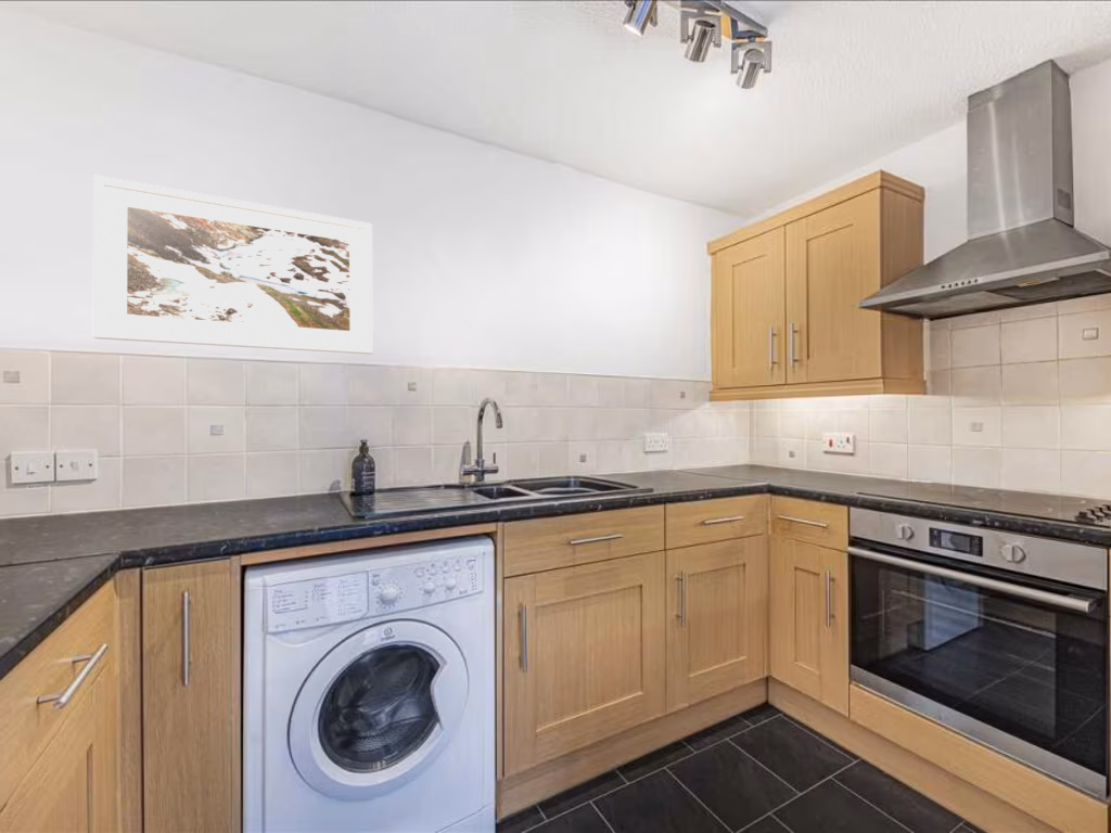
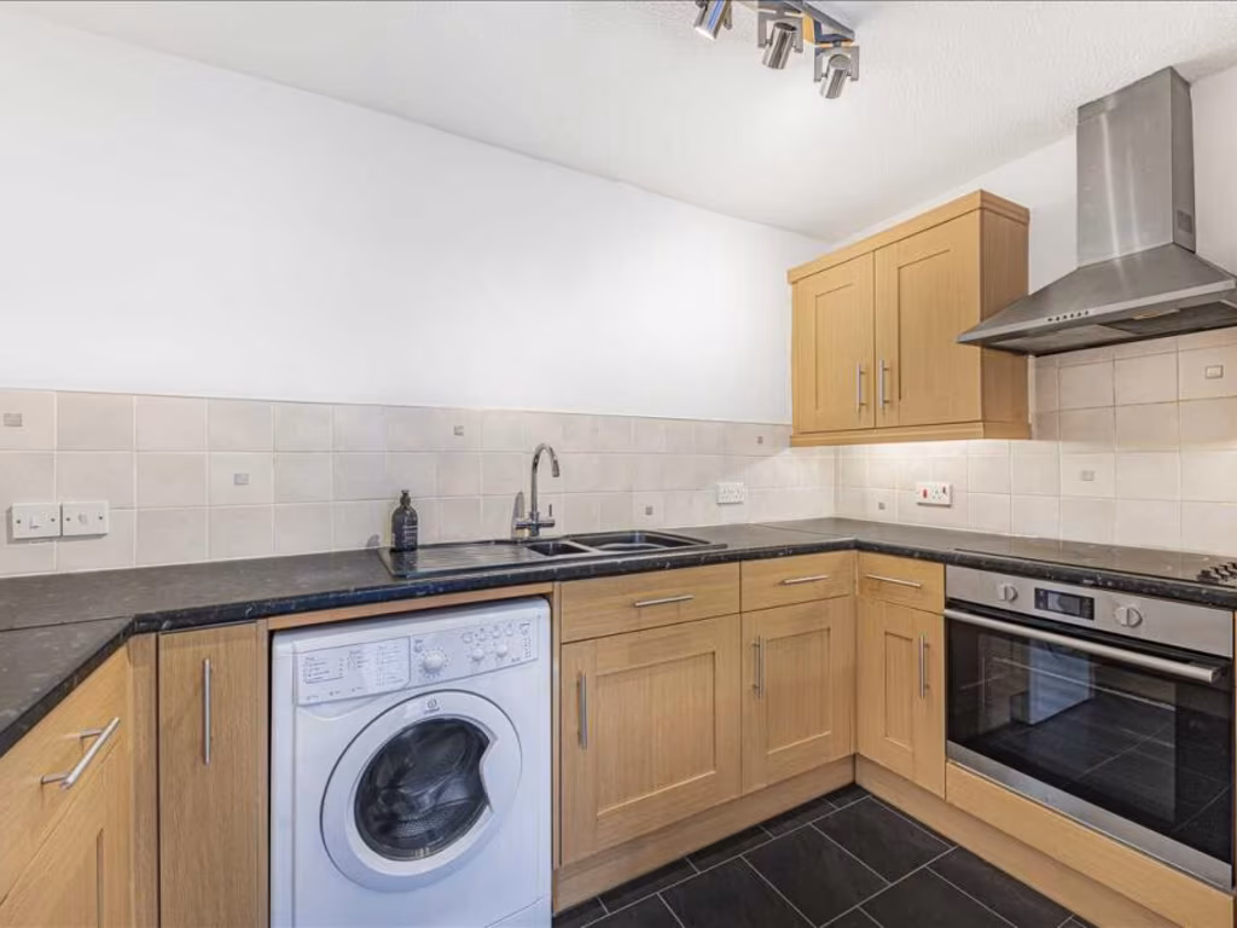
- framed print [92,175,373,355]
